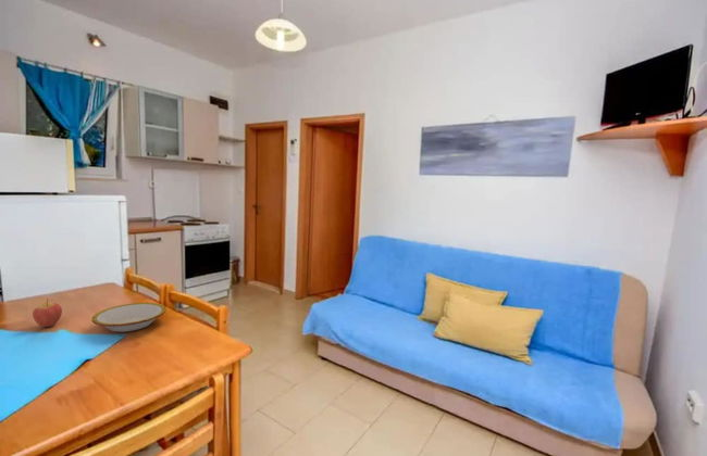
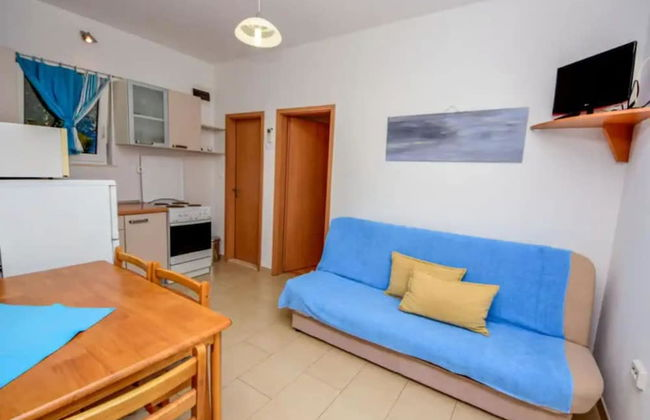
- bowl [90,302,166,333]
- fruit [32,297,63,328]
